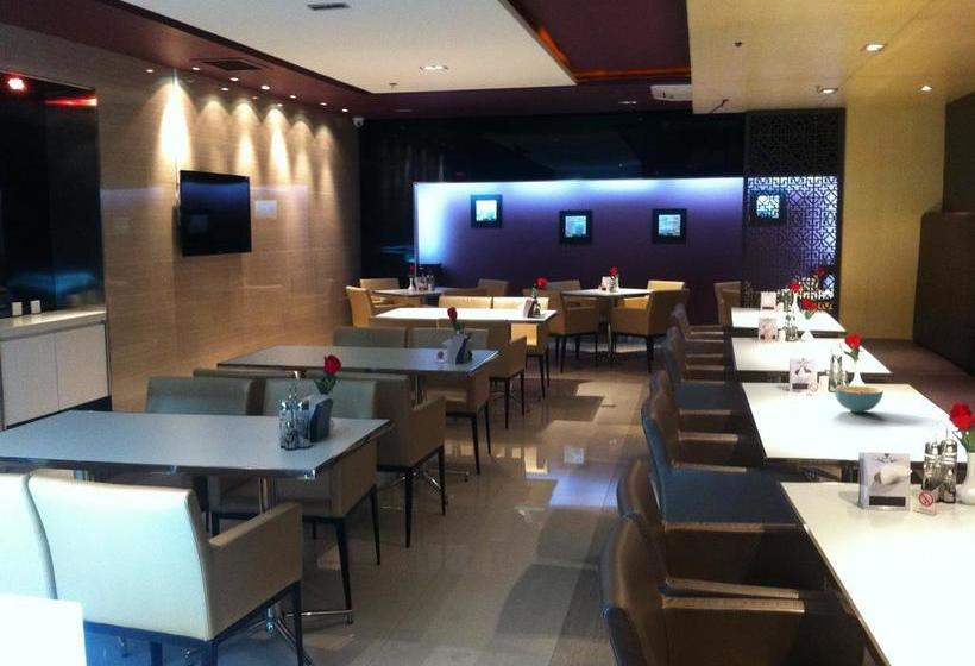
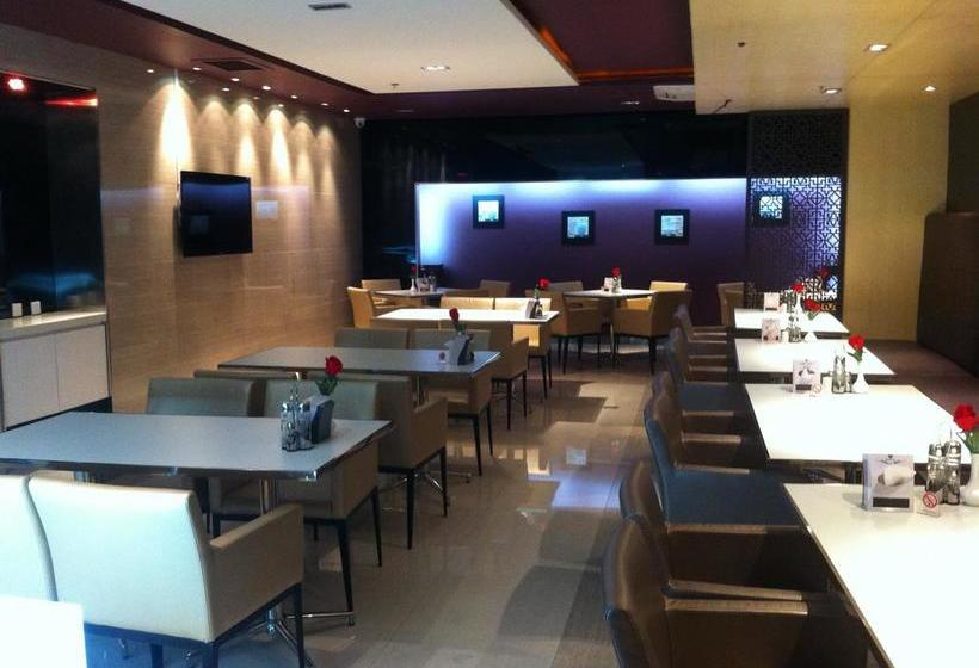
- cereal bowl [834,385,885,414]
